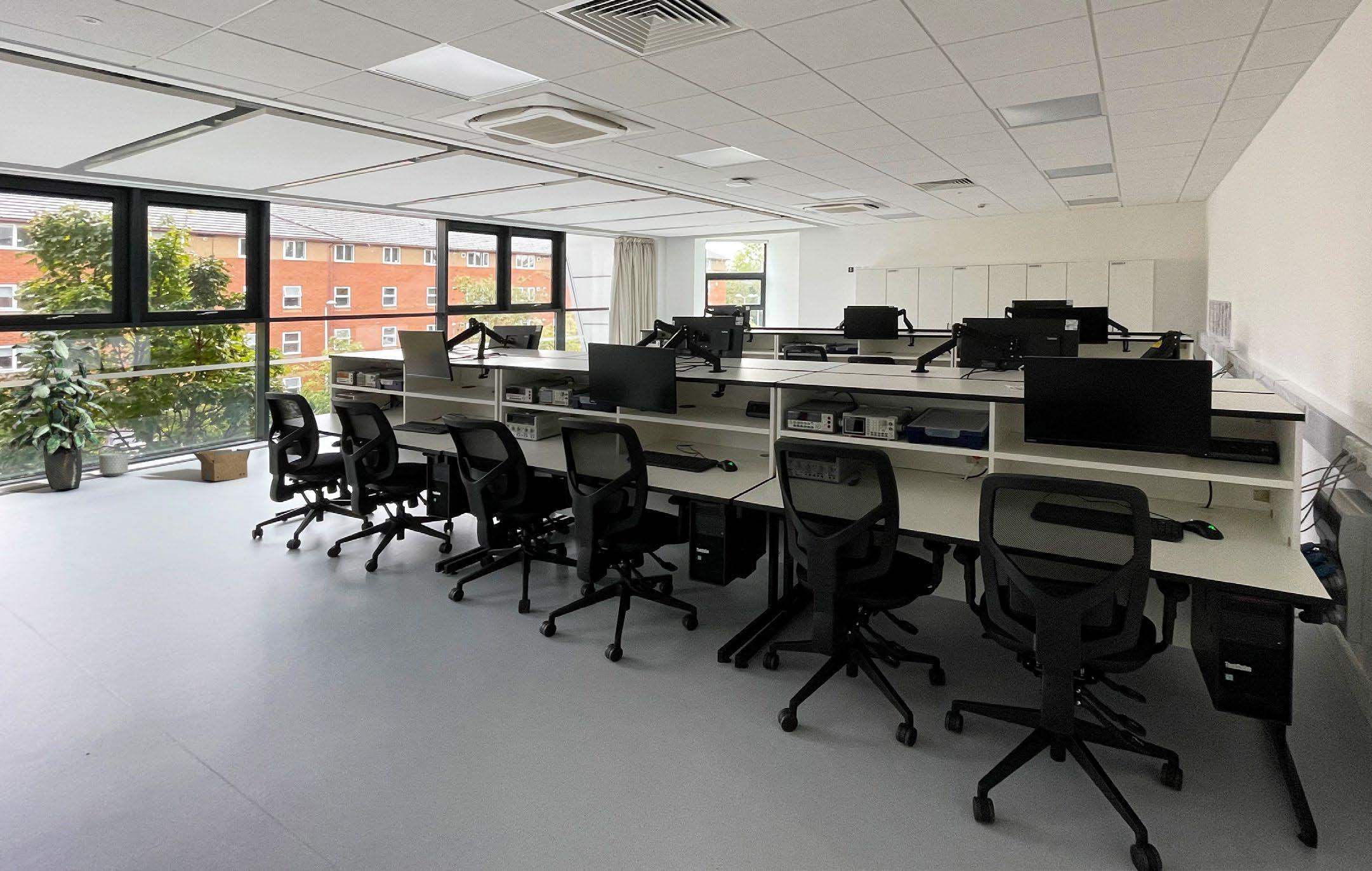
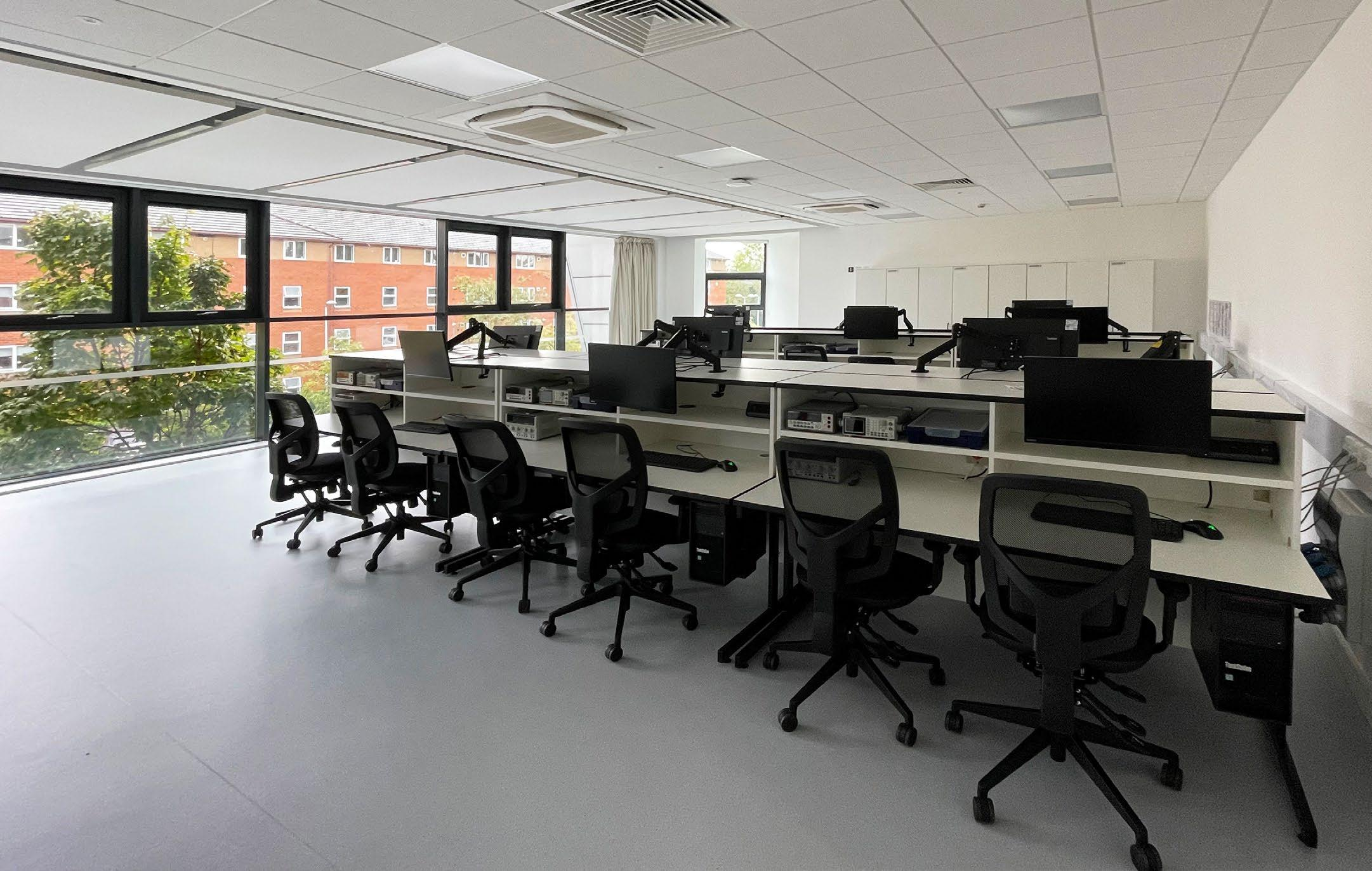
- planter [98,453,129,477]
- cardboard box [192,448,251,482]
- indoor plant [8,331,109,490]
